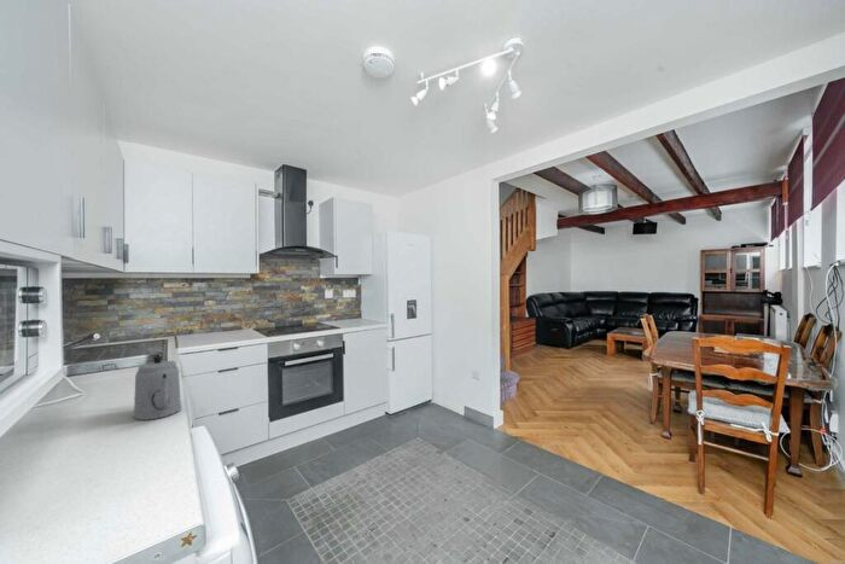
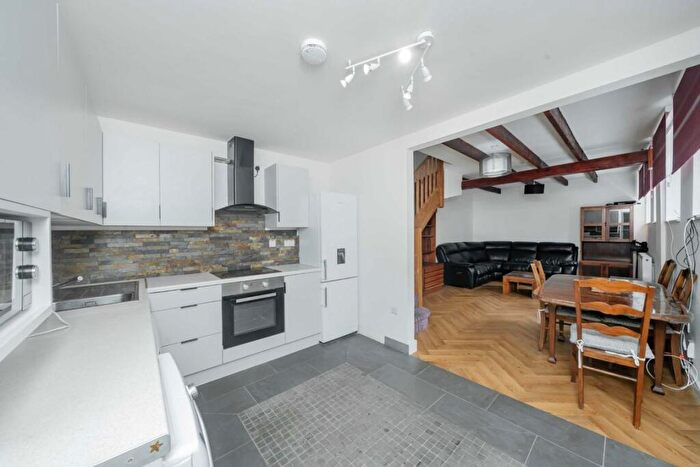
- teapot [133,355,182,421]
